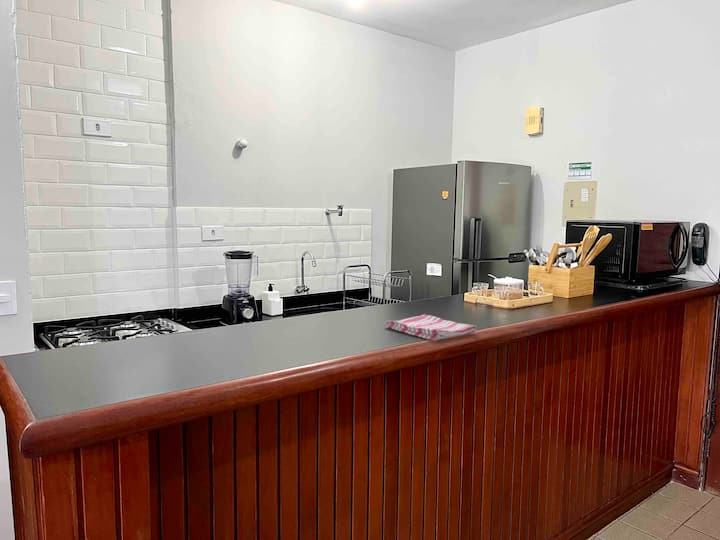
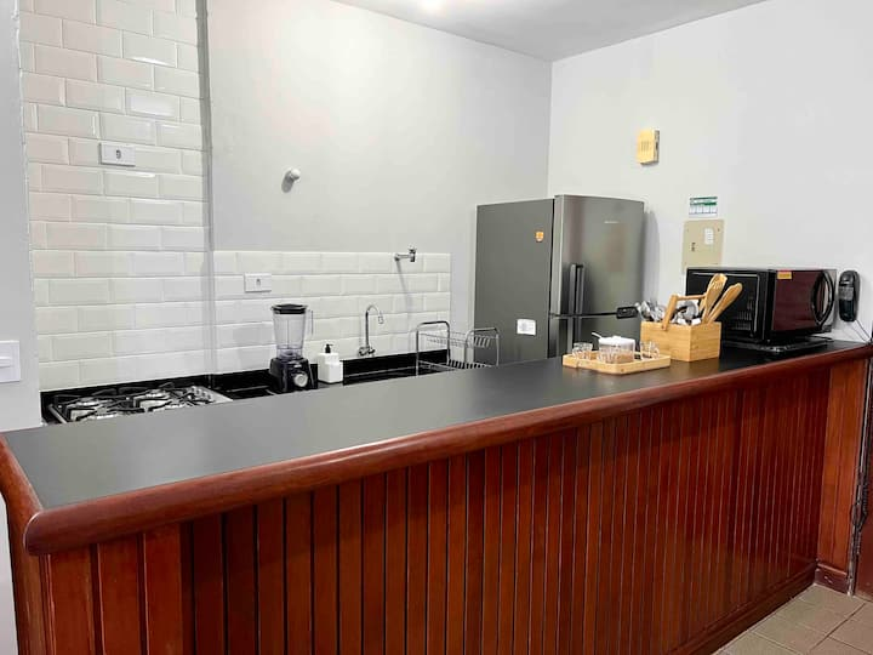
- dish towel [384,314,478,342]
